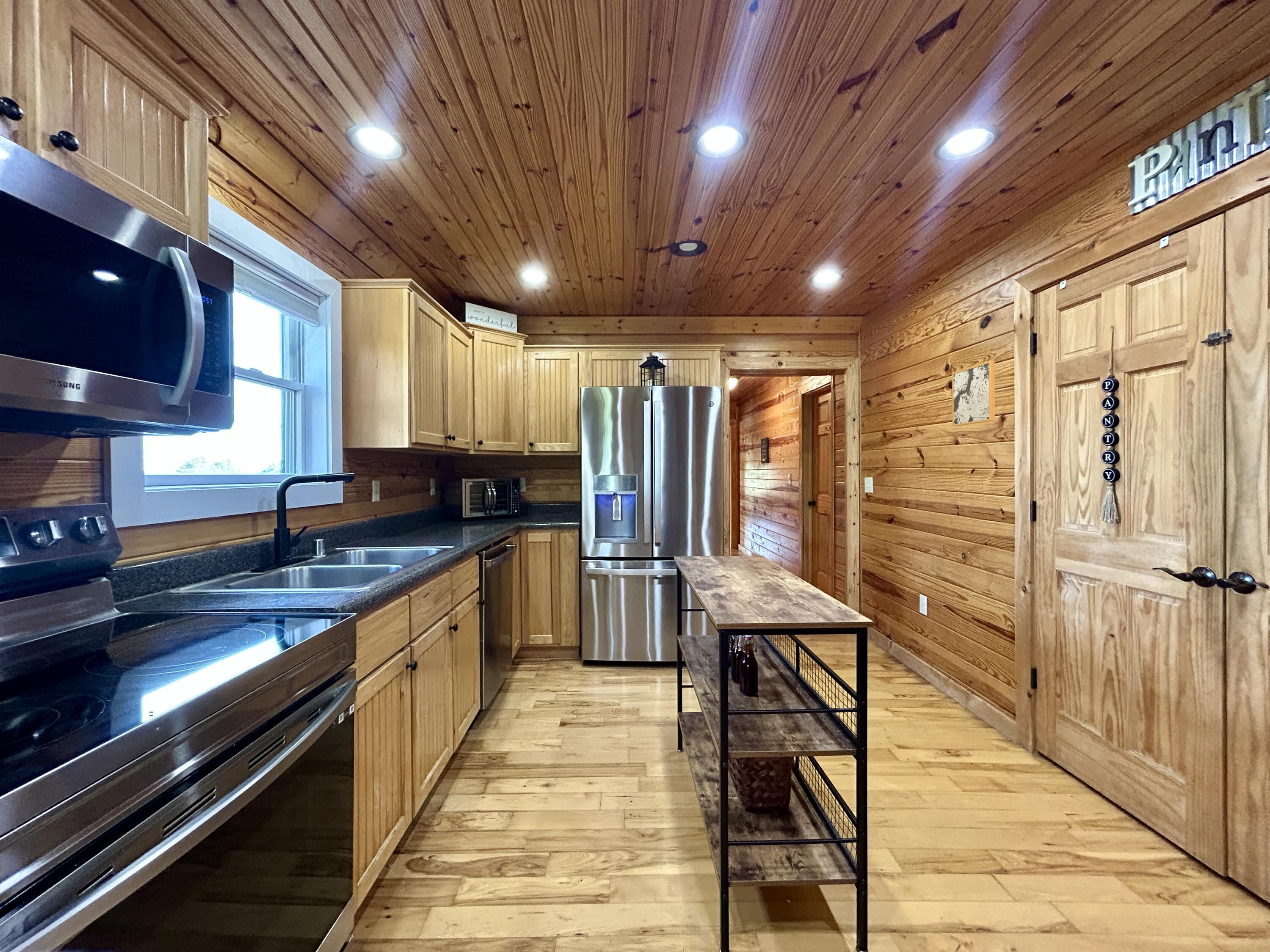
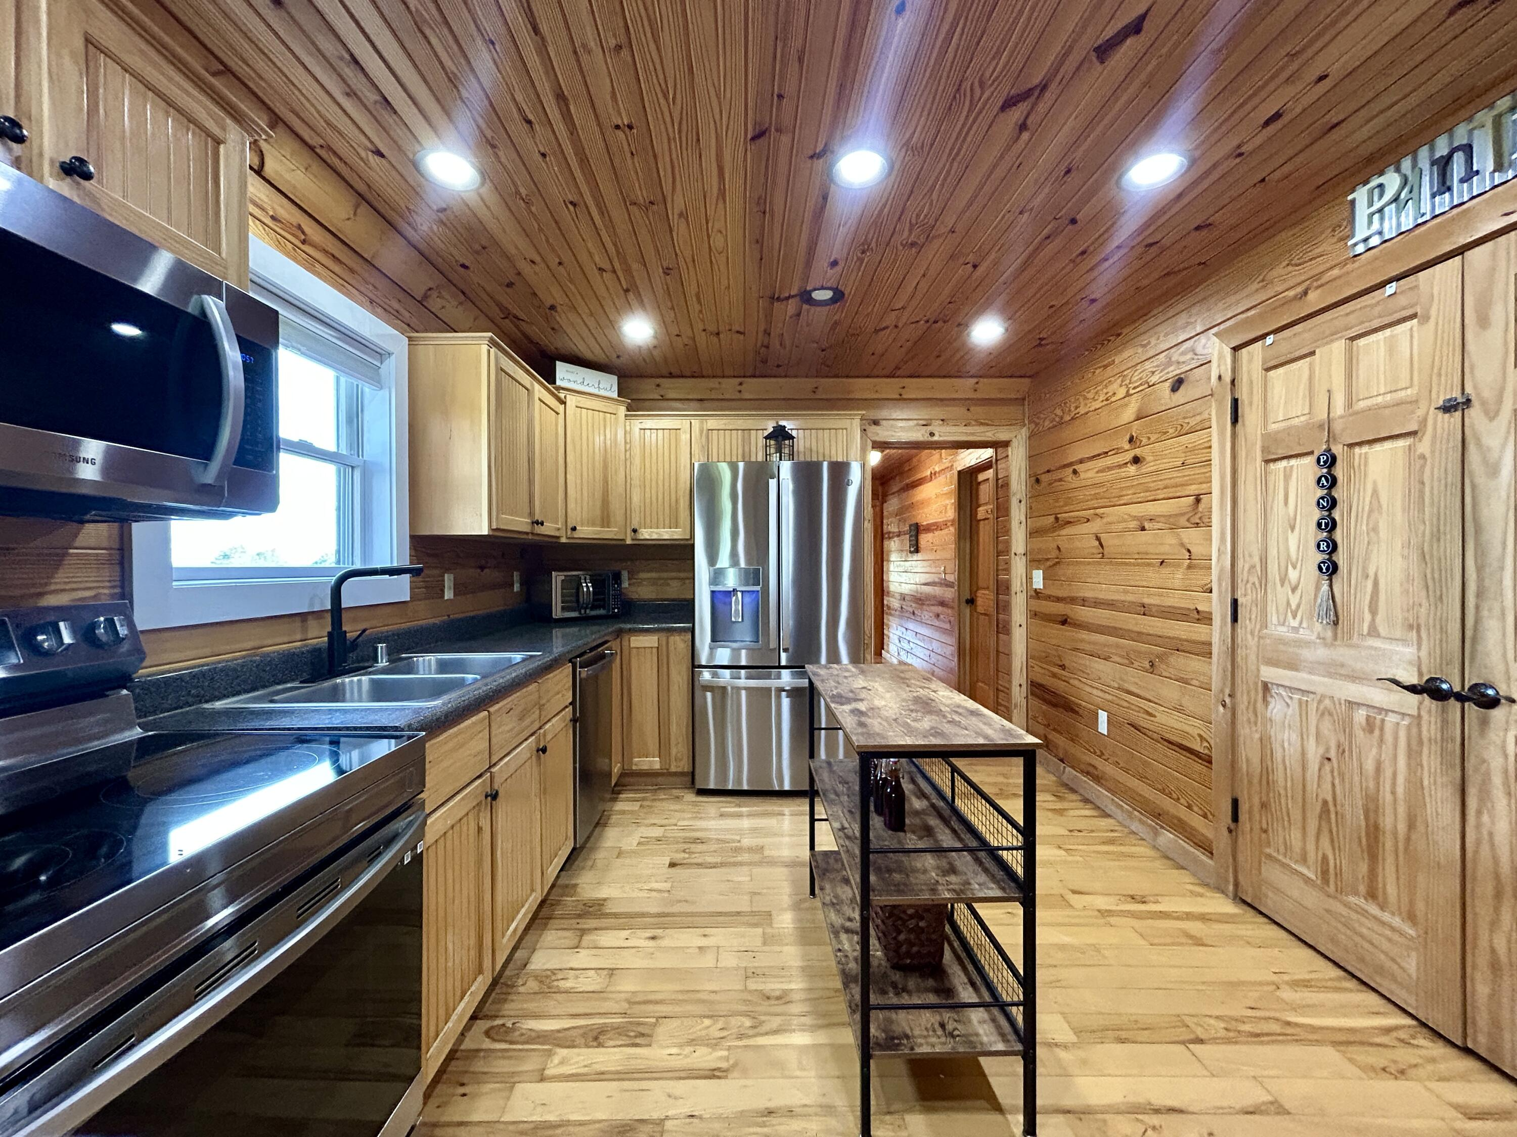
- wall art [952,360,995,427]
